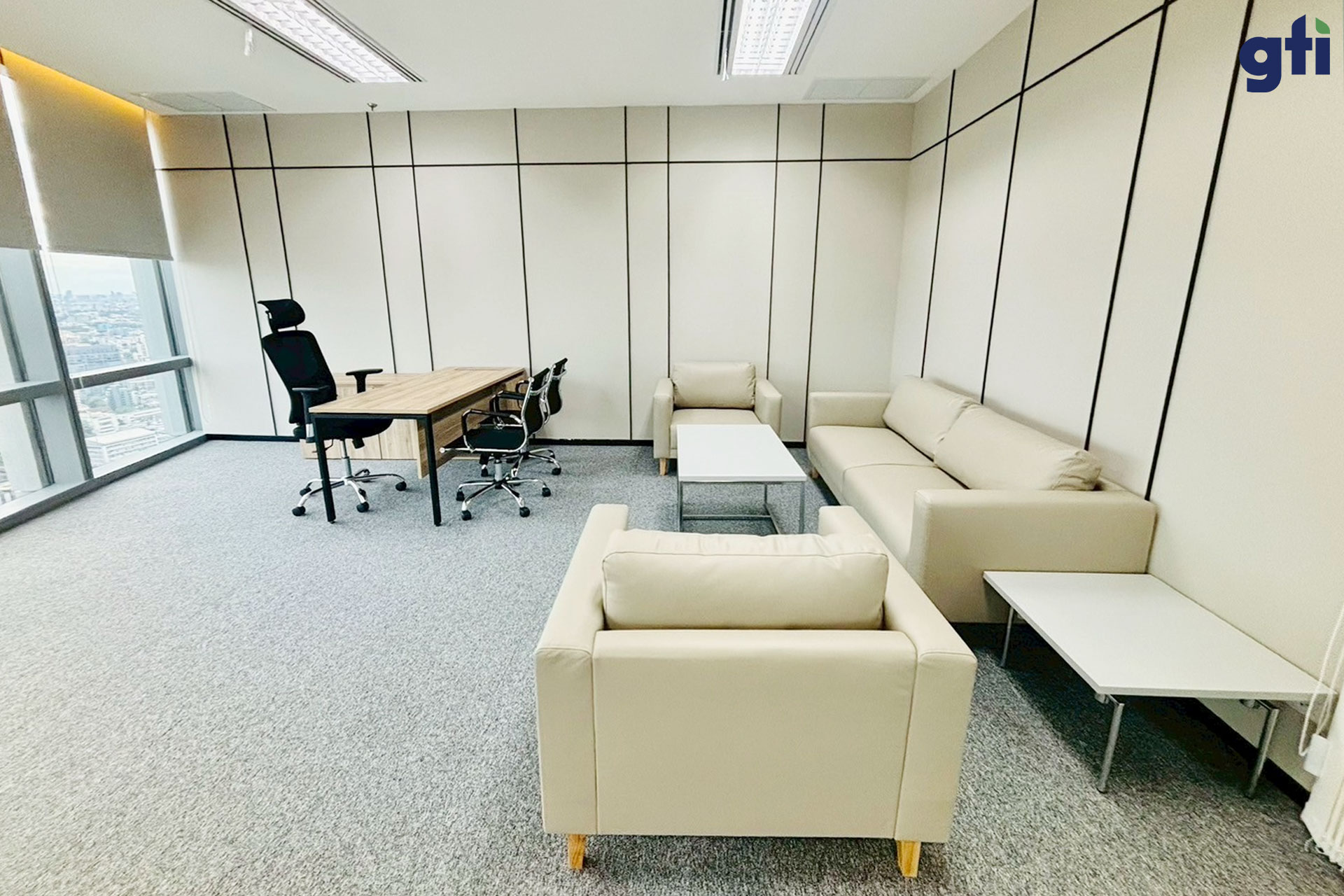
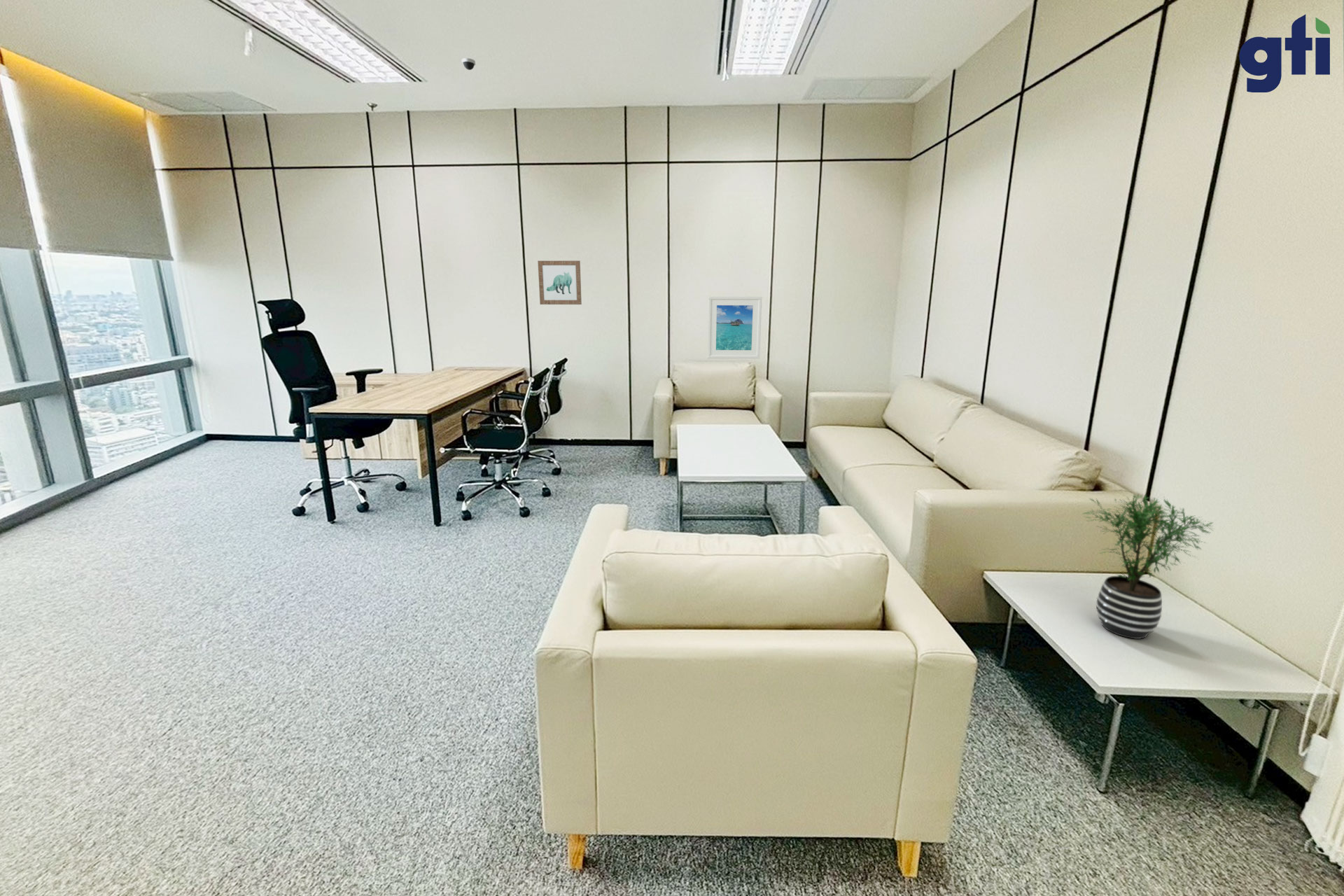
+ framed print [707,296,762,359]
+ potted plant [1082,493,1215,640]
+ wall art [537,260,582,305]
+ dome security camera [461,57,476,71]
